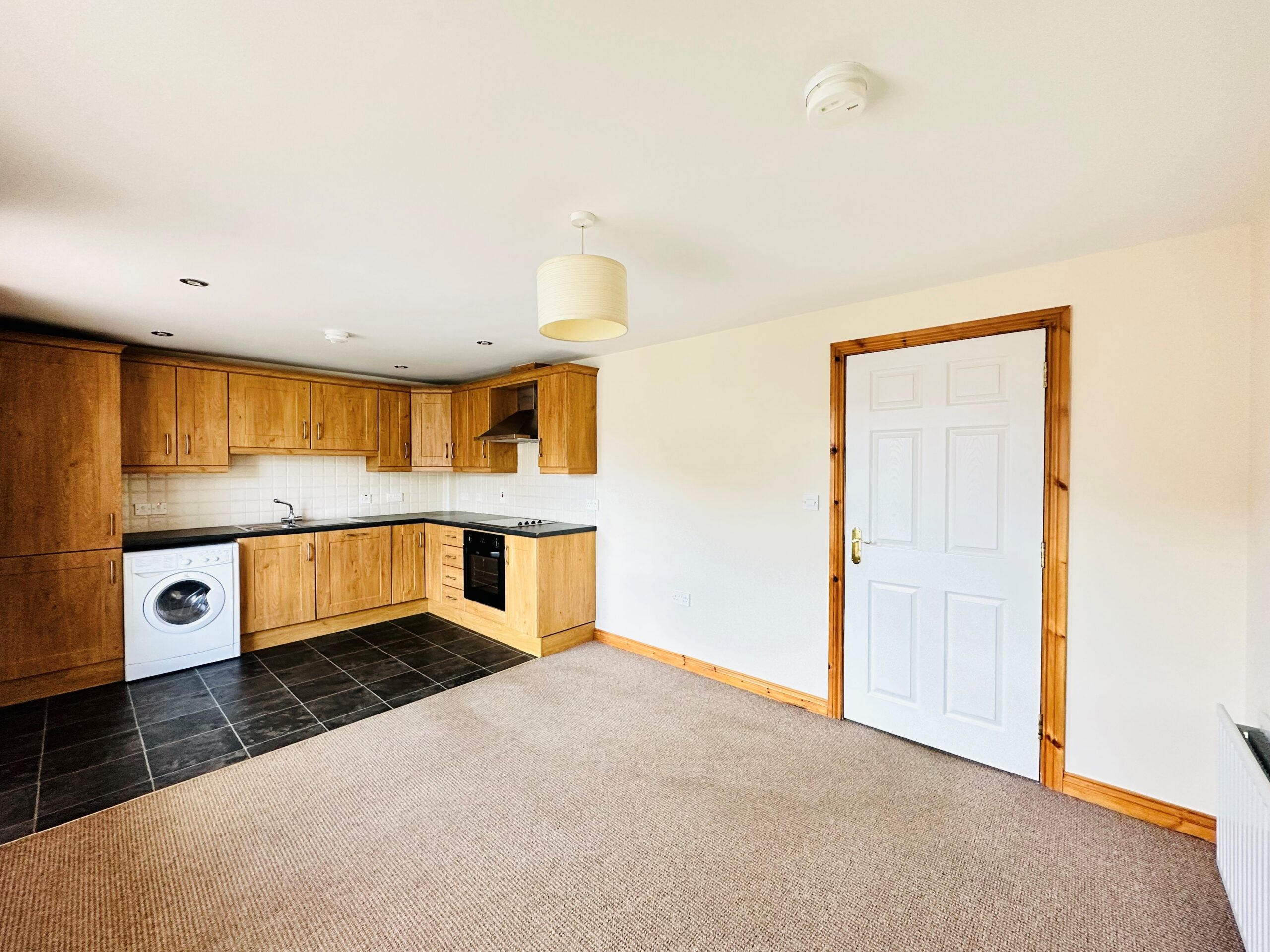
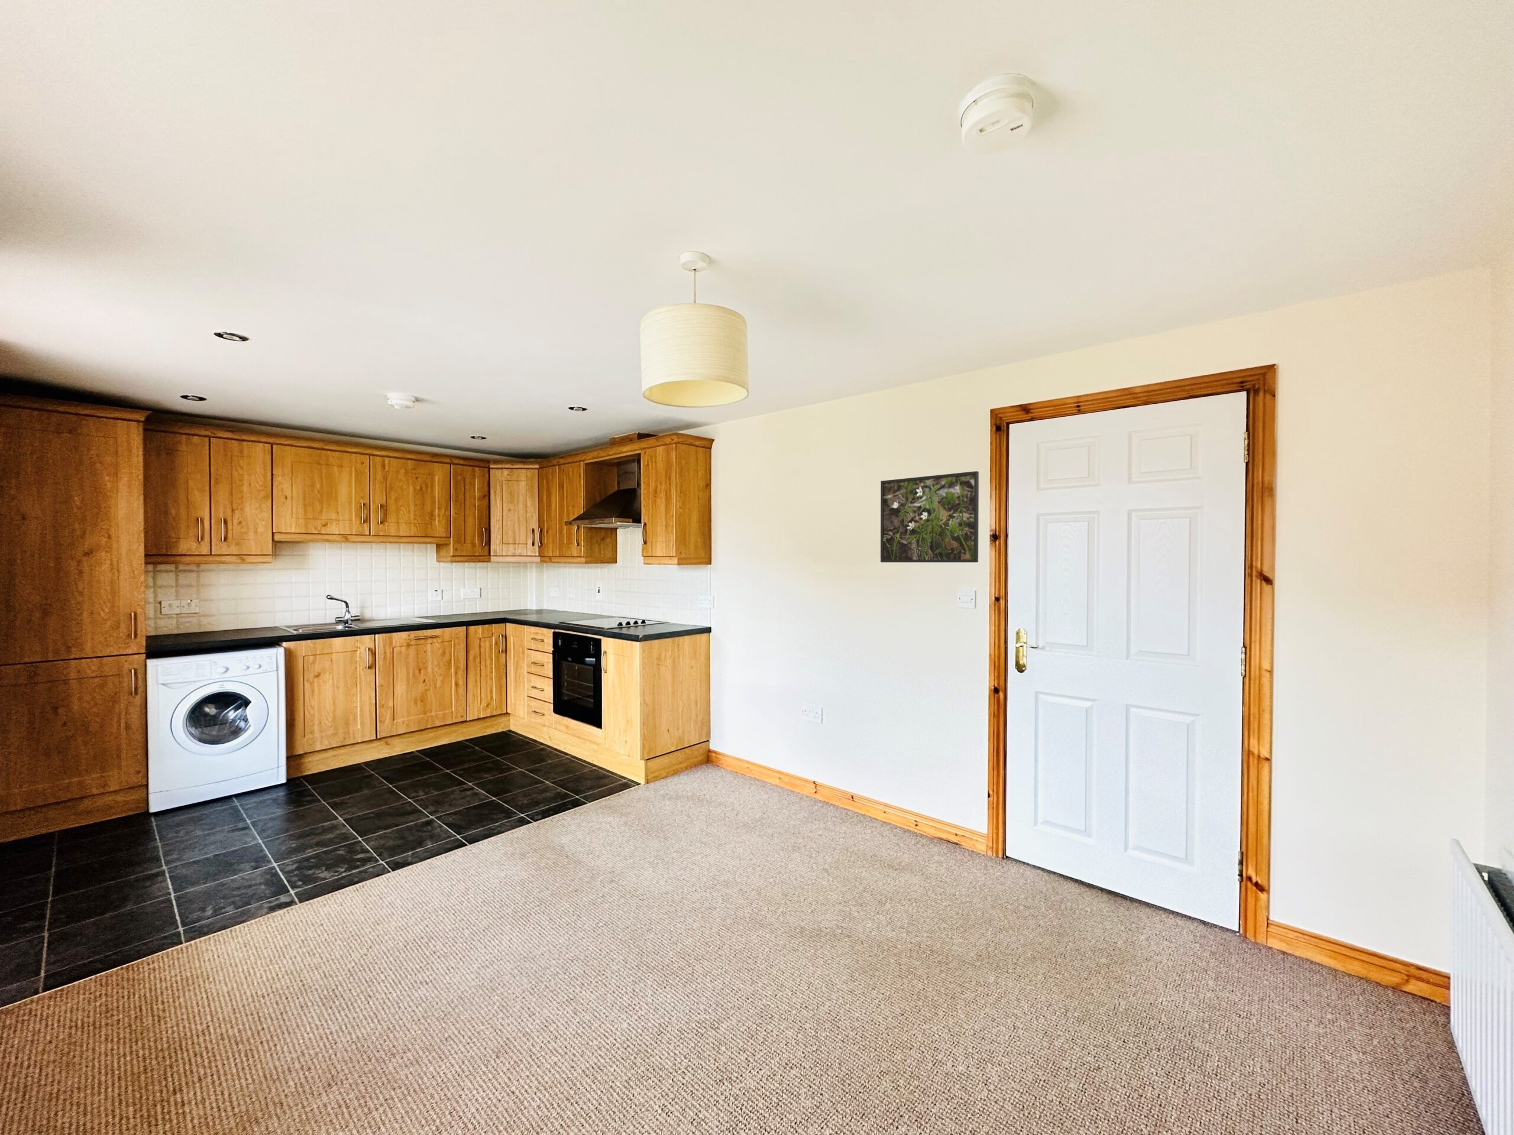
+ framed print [880,471,980,563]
